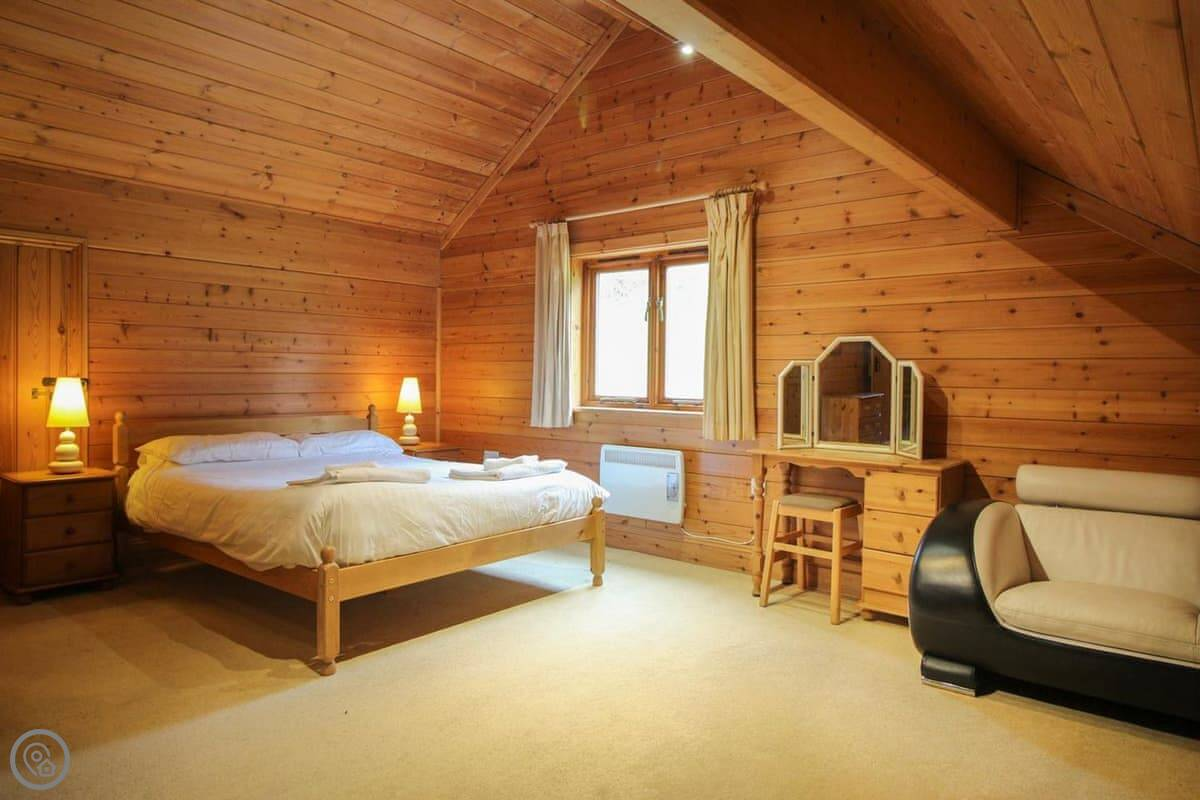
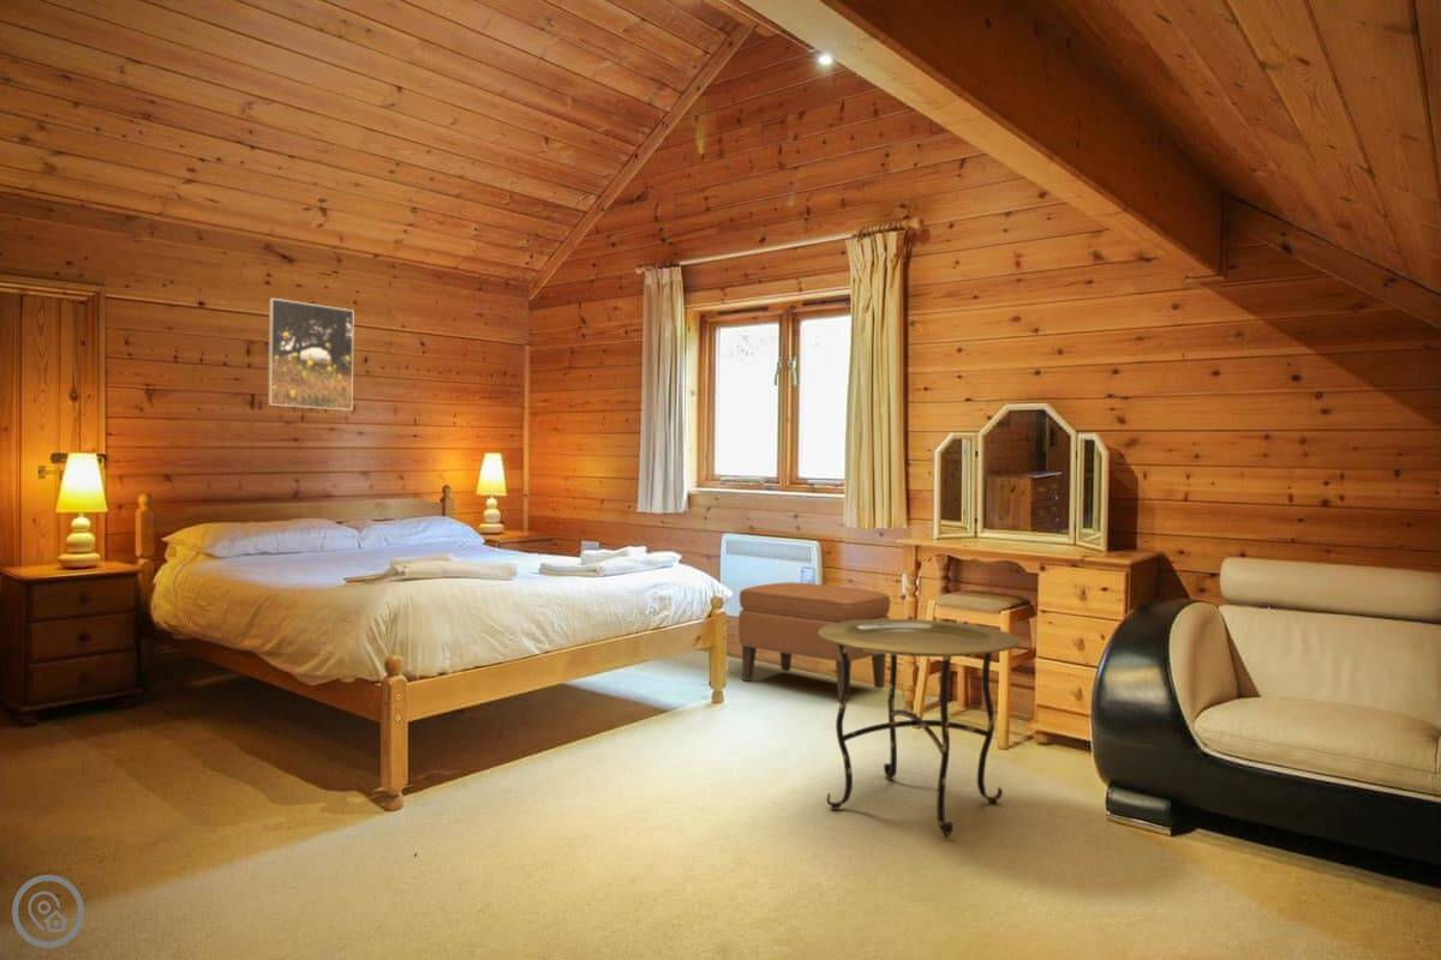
+ ottoman [737,581,891,701]
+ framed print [267,298,354,412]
+ side table [819,618,1022,839]
